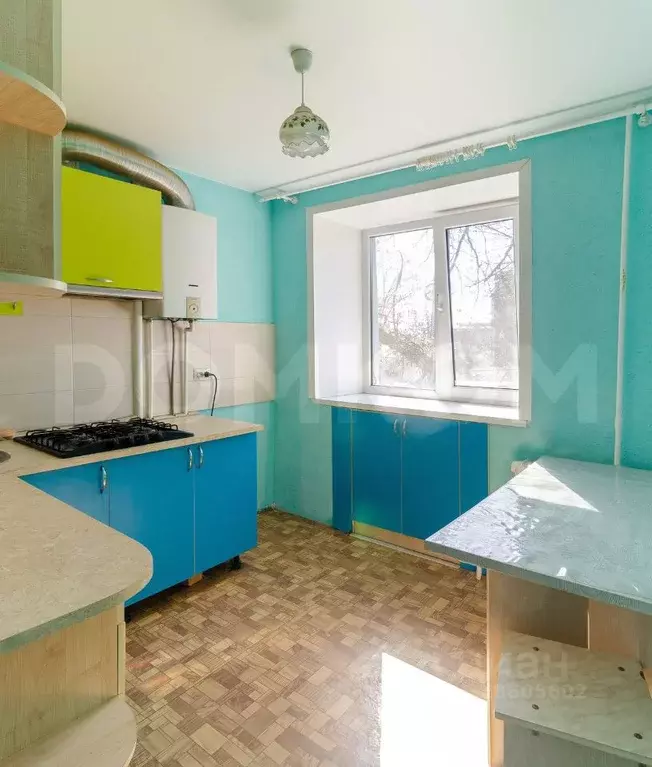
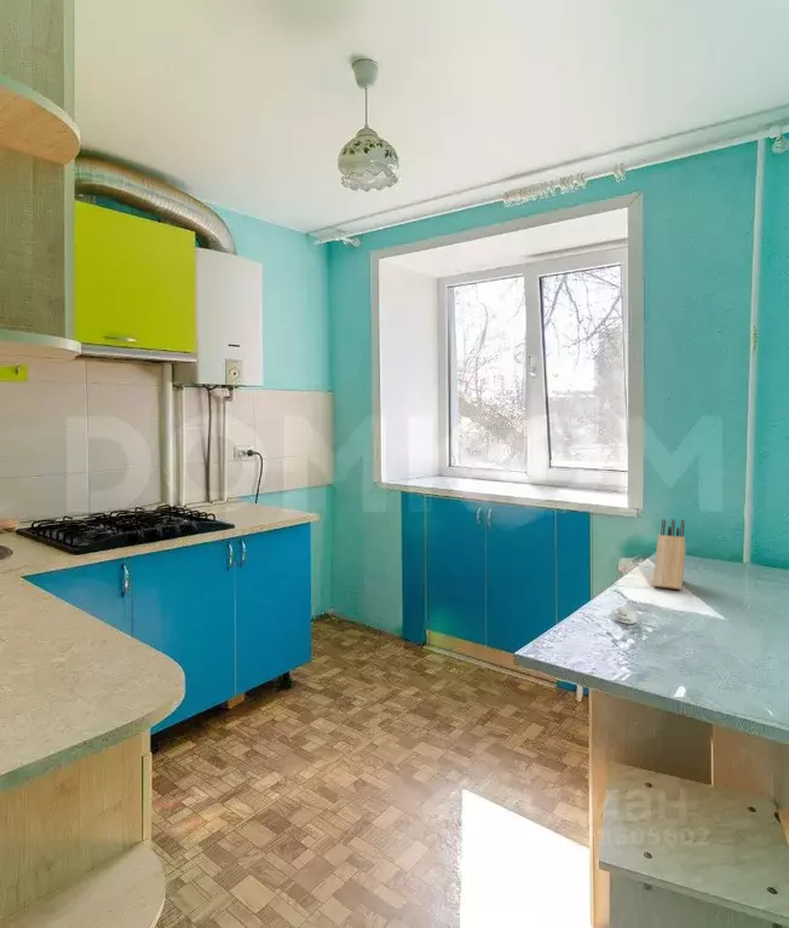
+ mug [611,605,660,628]
+ knife block [651,518,686,590]
